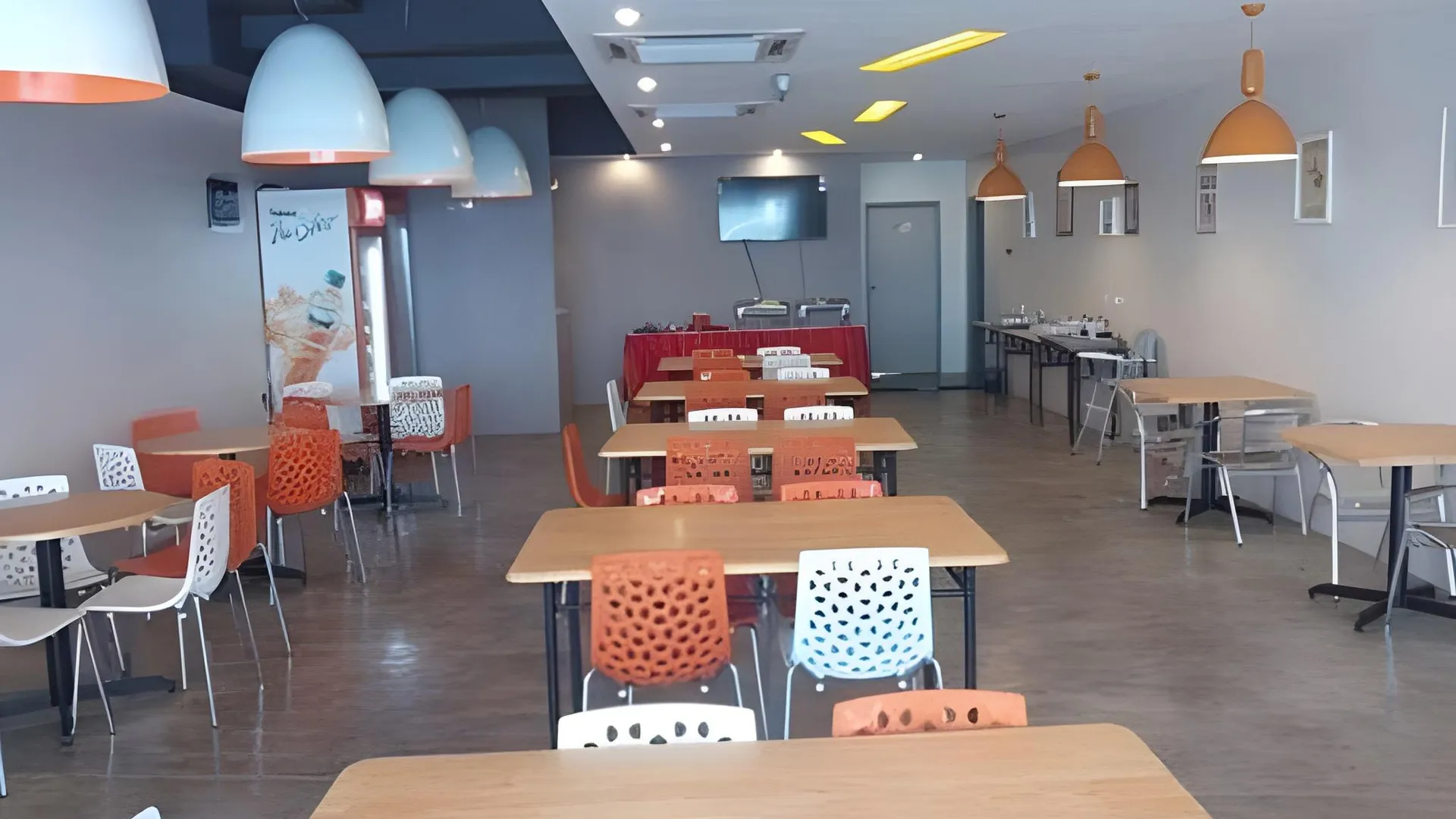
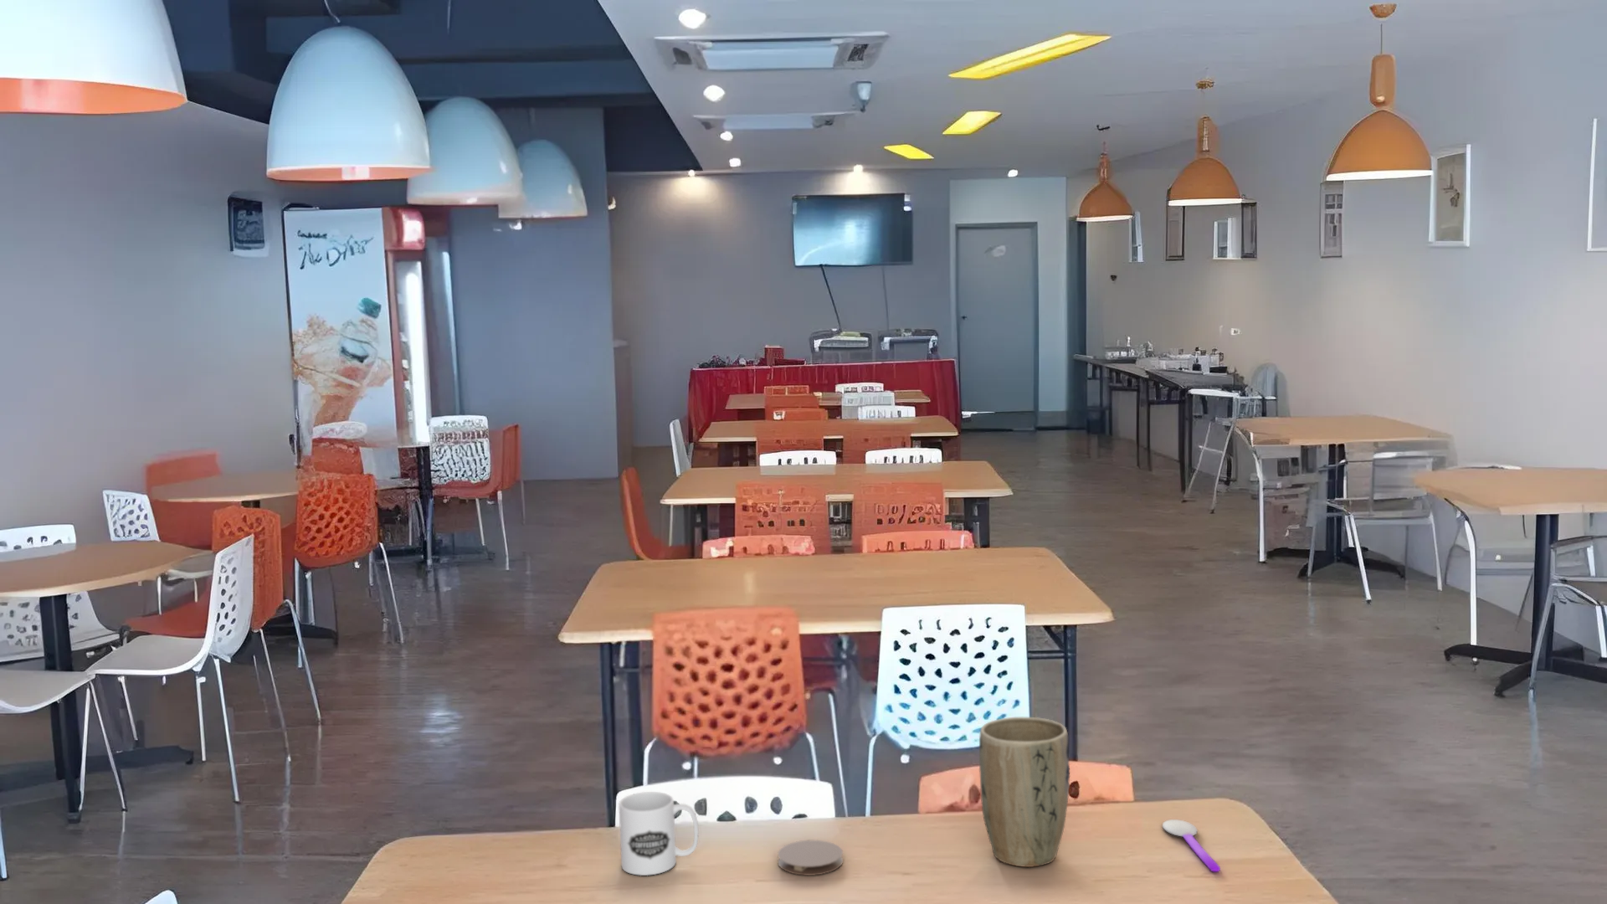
+ coaster [777,840,843,876]
+ plant pot [978,716,1071,868]
+ mug [618,791,699,876]
+ spoon [1162,819,1221,872]
